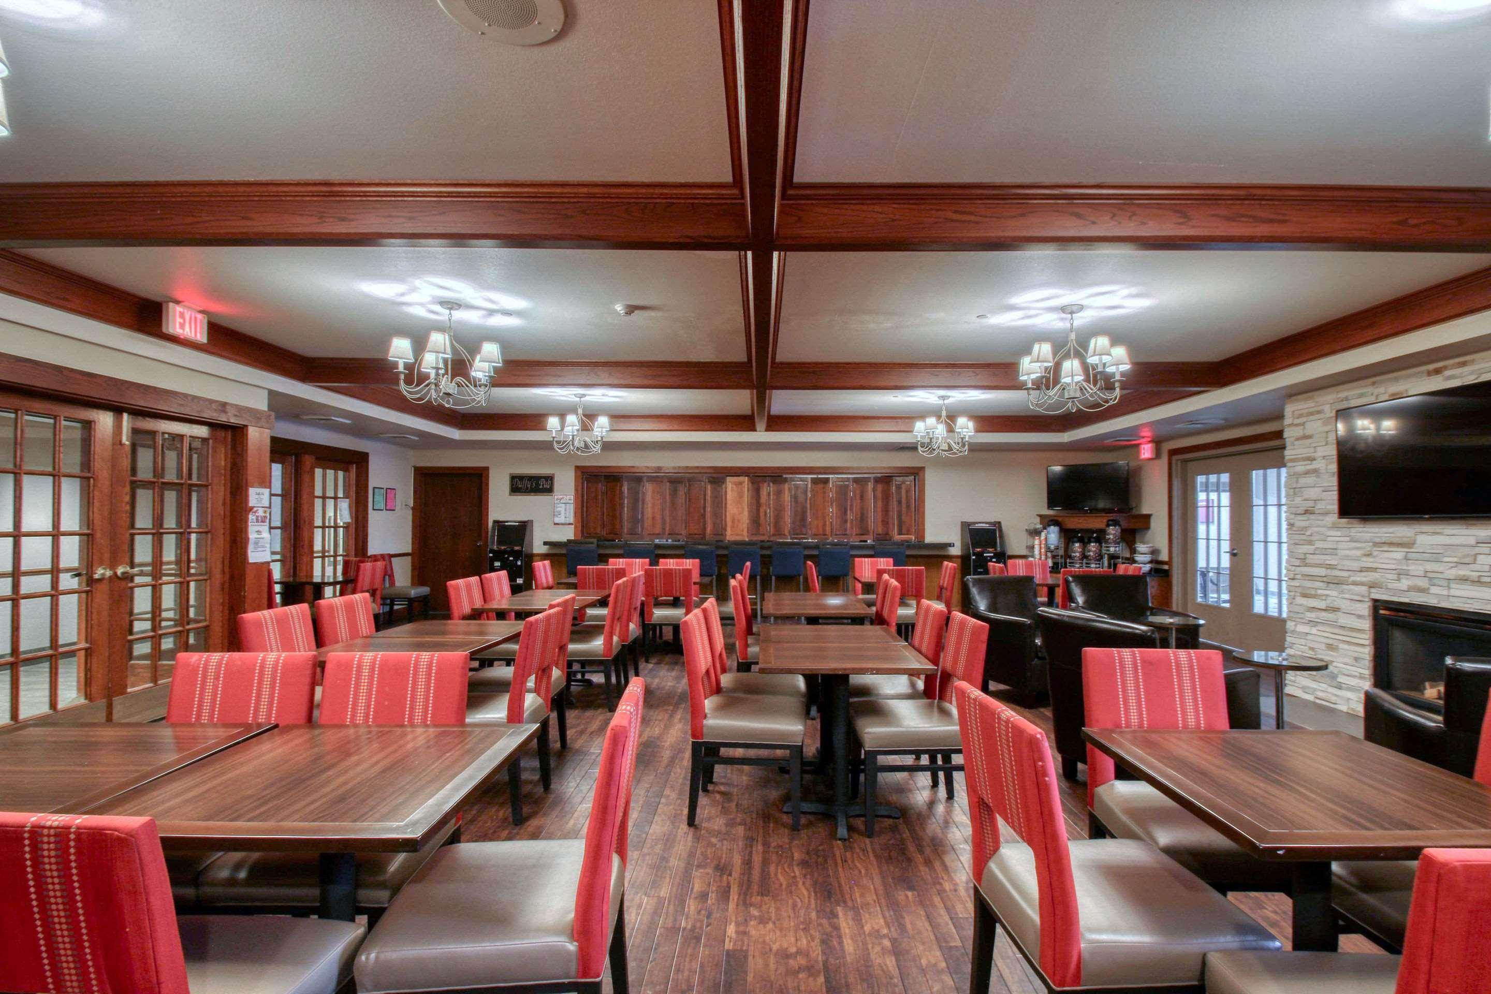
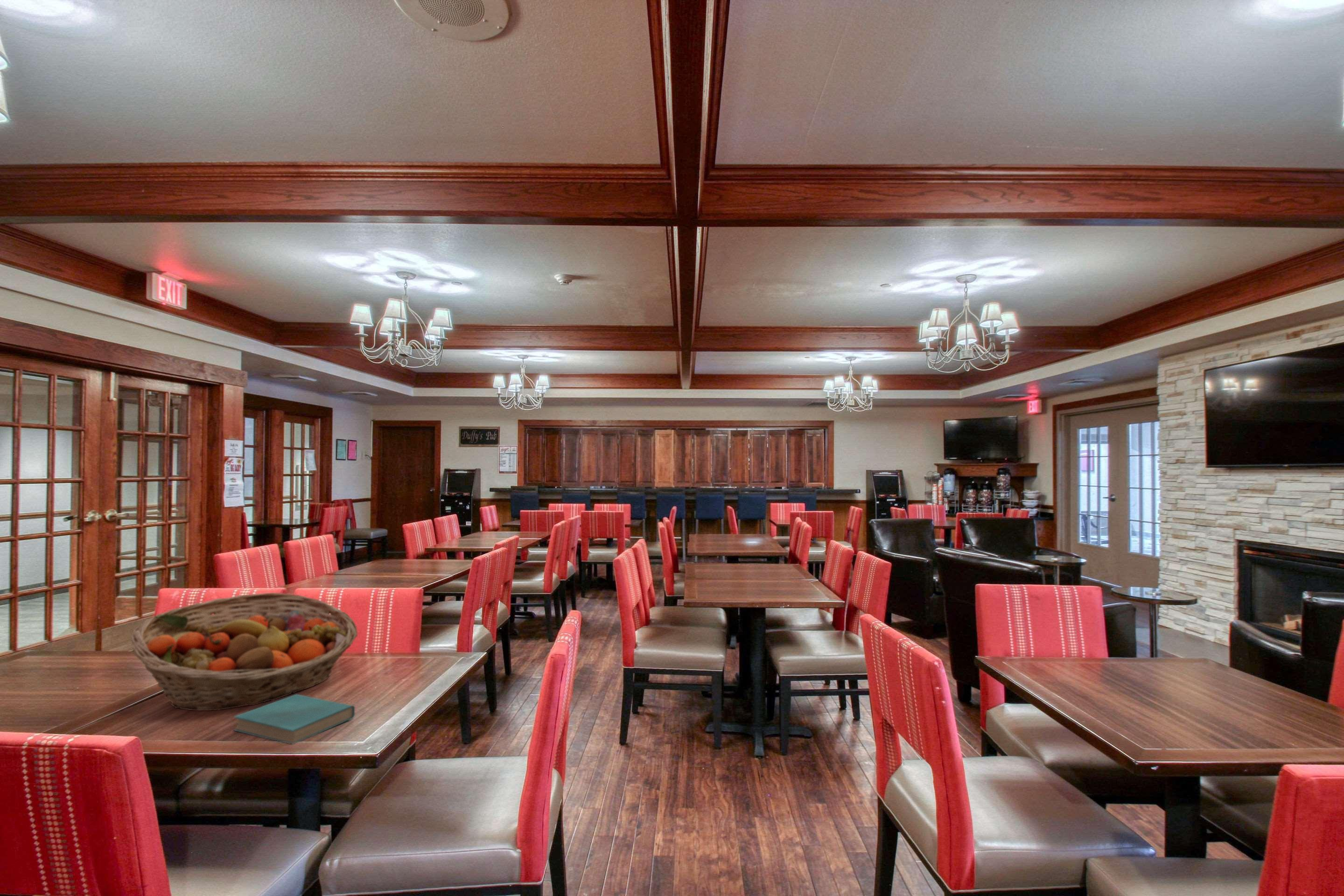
+ book [233,693,355,745]
+ fruit basket [131,592,358,711]
